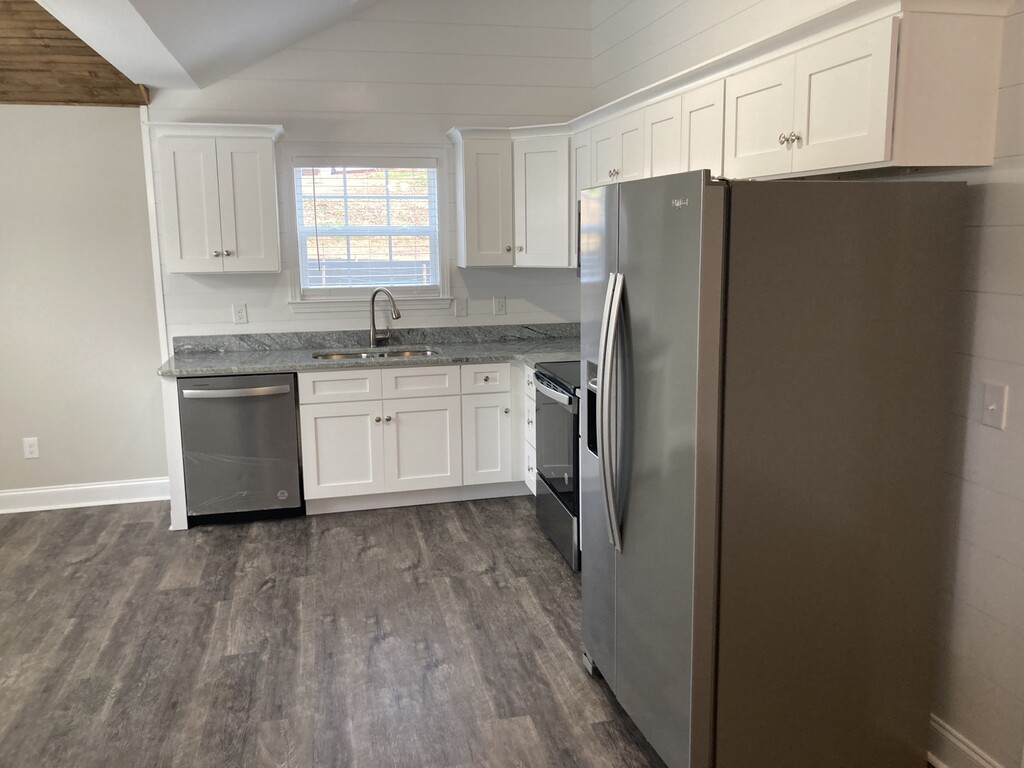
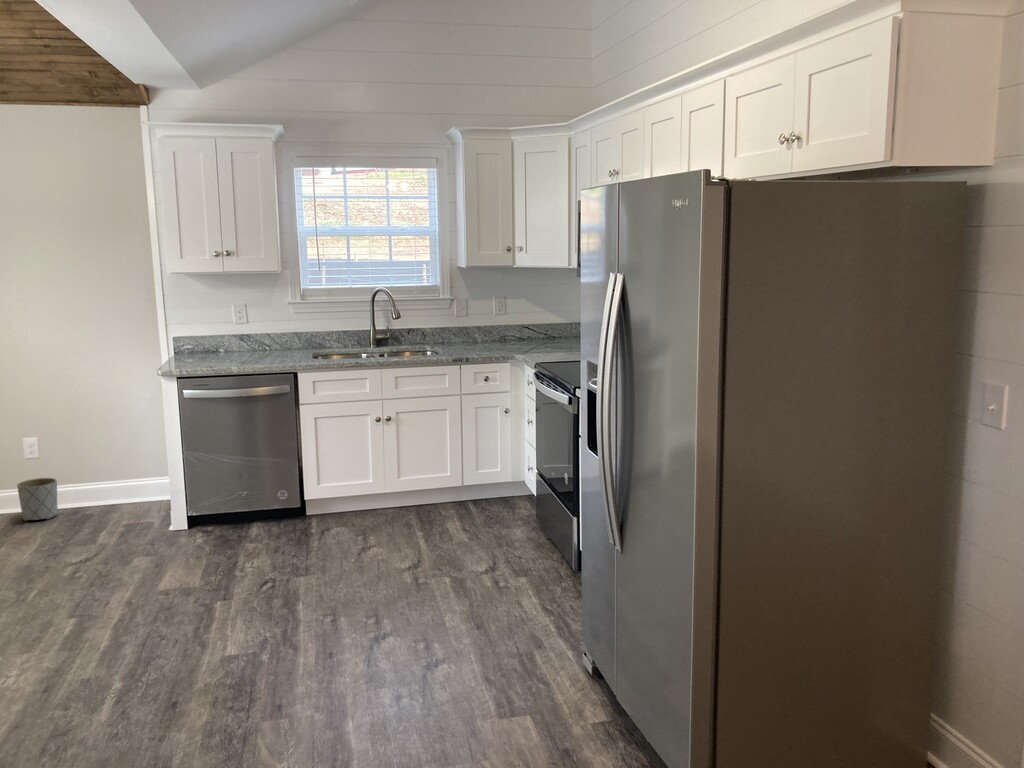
+ planter [16,477,59,522]
